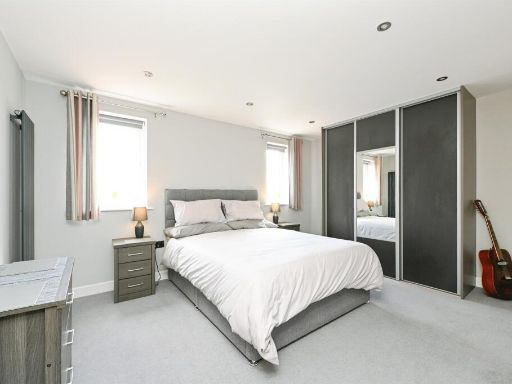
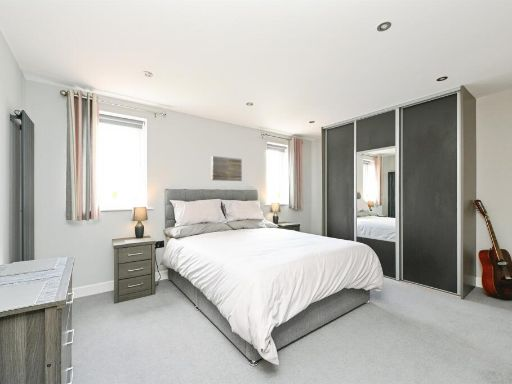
+ wall art [210,155,243,182]
